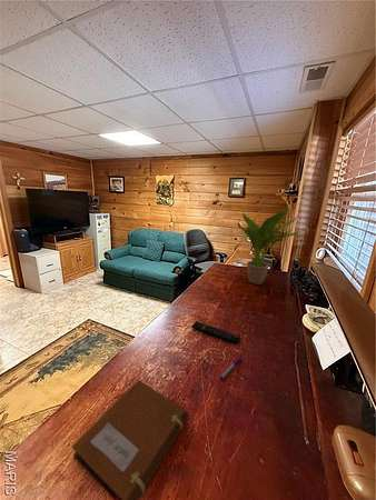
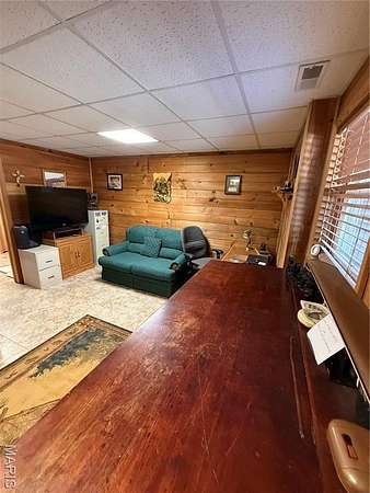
- remote control [190,320,241,344]
- potted plant [240,207,304,286]
- pen [219,356,243,381]
- notebook [71,379,190,500]
